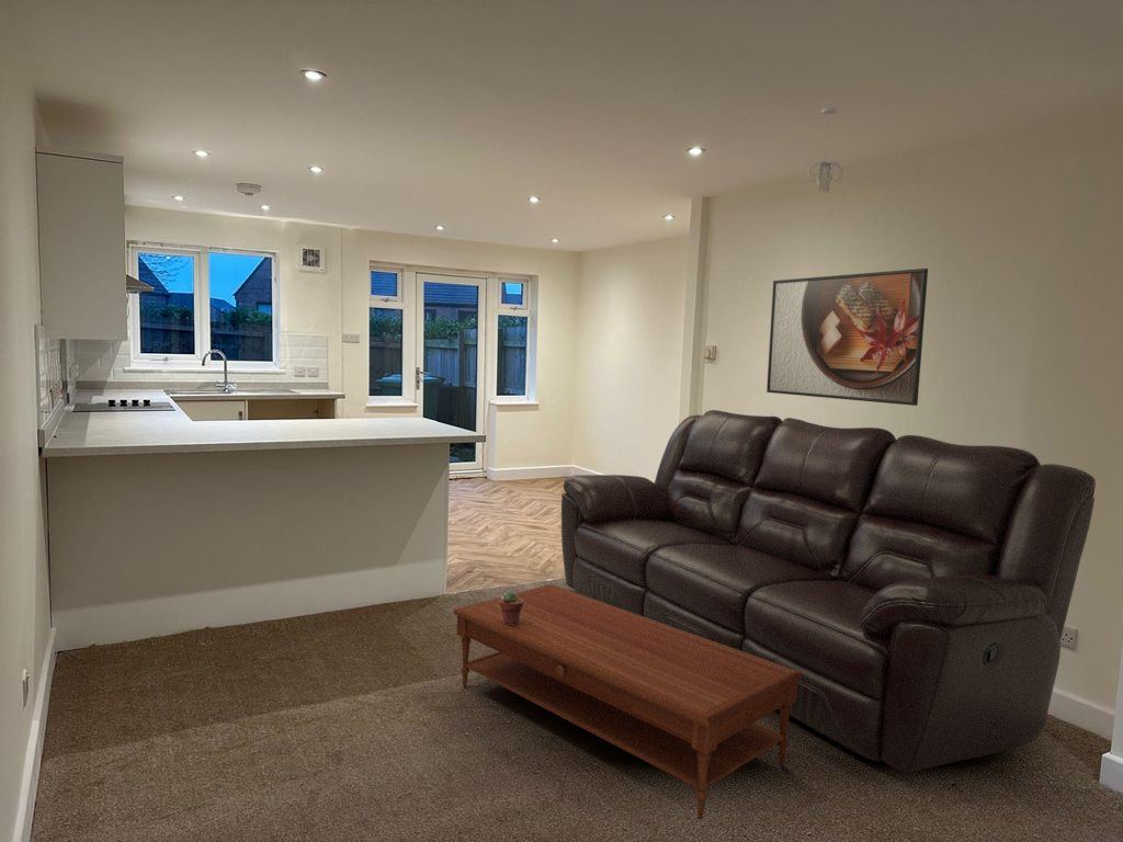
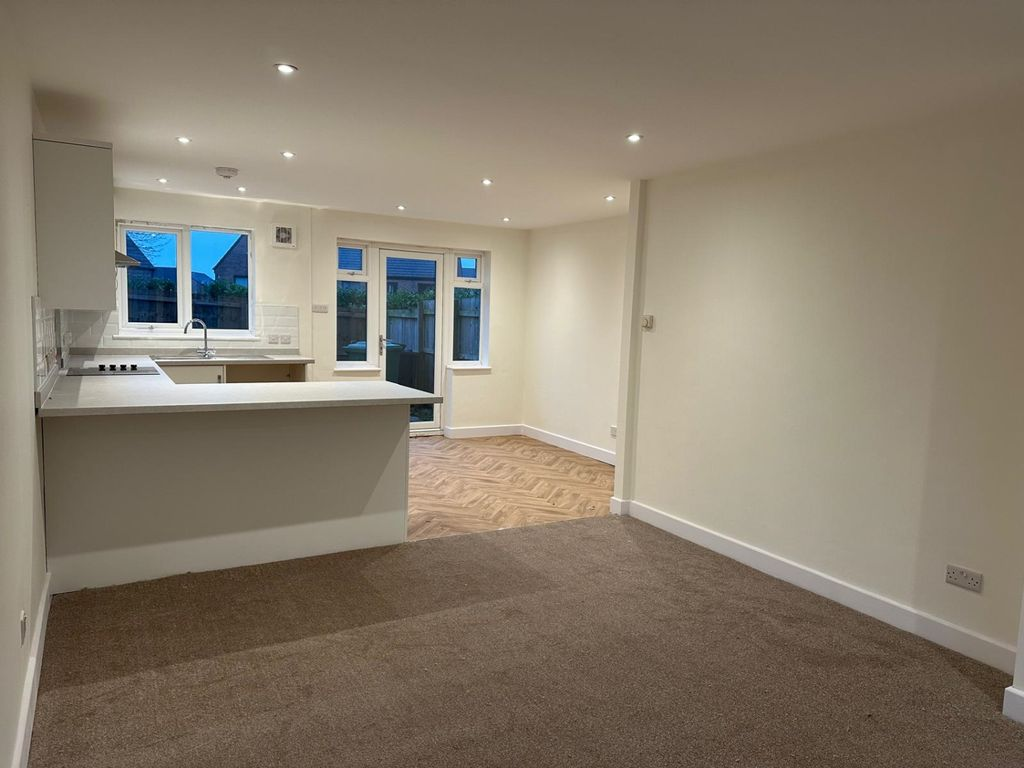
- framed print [765,268,929,407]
- coffee table [453,583,803,821]
- pendant light [807,106,844,194]
- sofa [560,409,1097,774]
- potted succulent [499,590,523,625]
